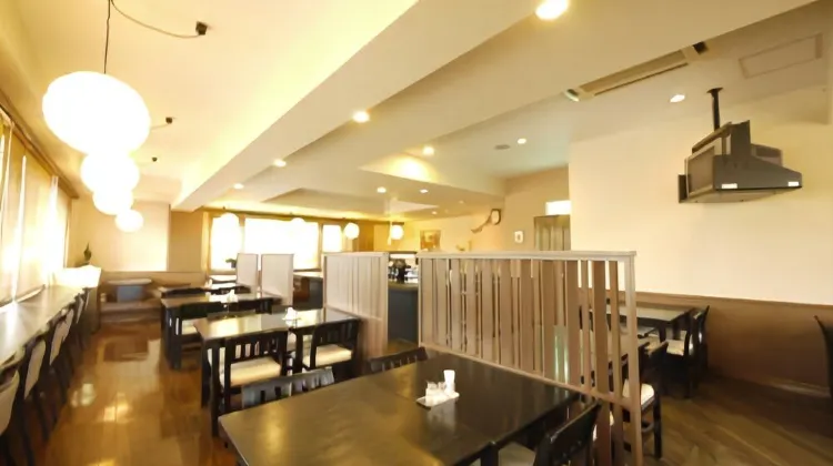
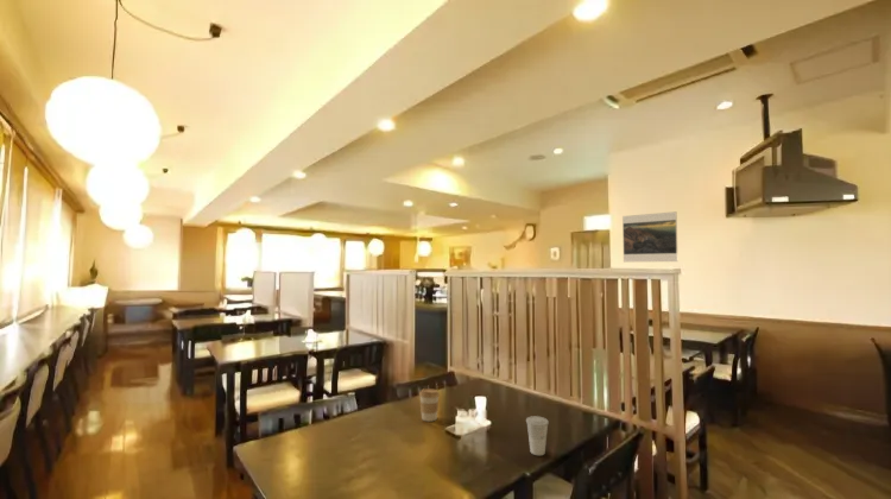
+ coffee cup [418,387,441,423]
+ cup [525,415,550,456]
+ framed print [621,210,680,263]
